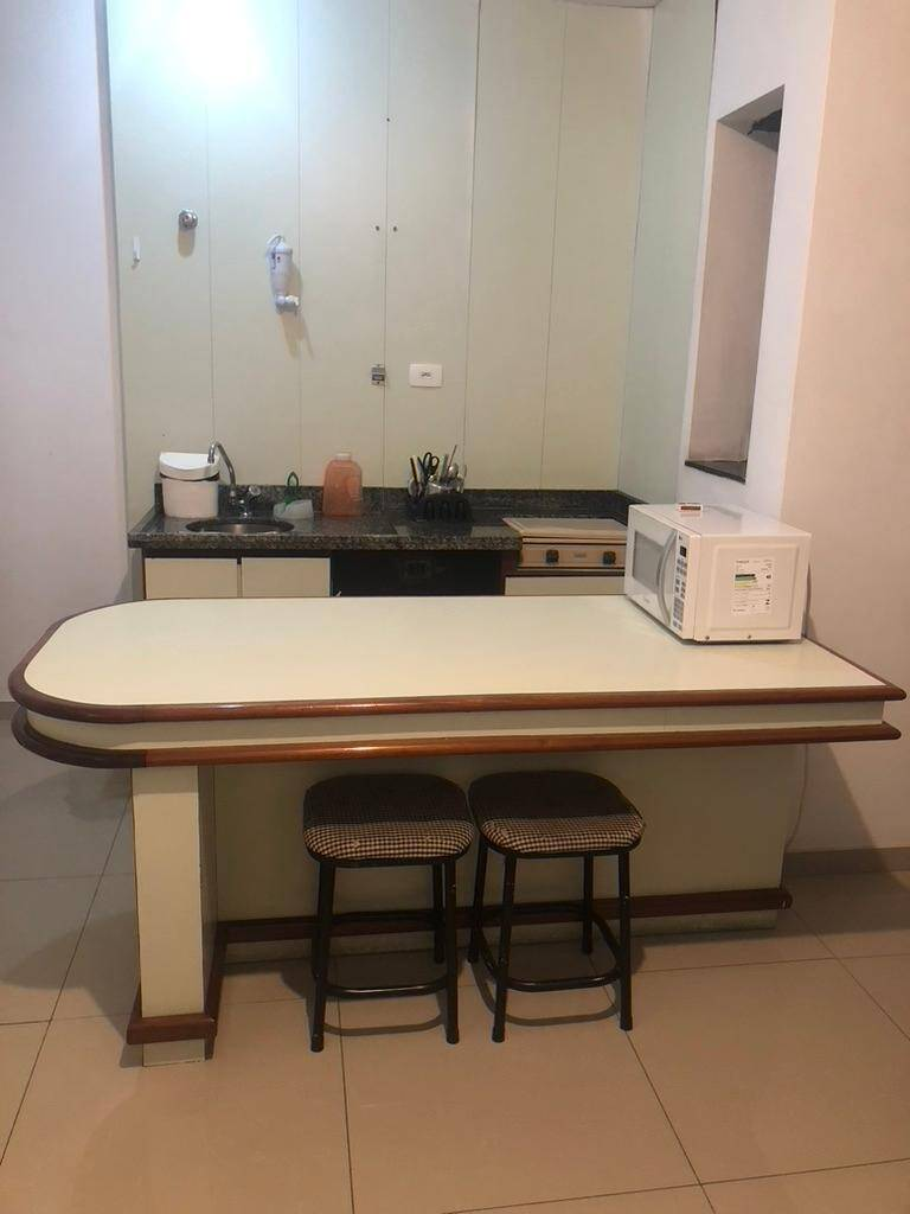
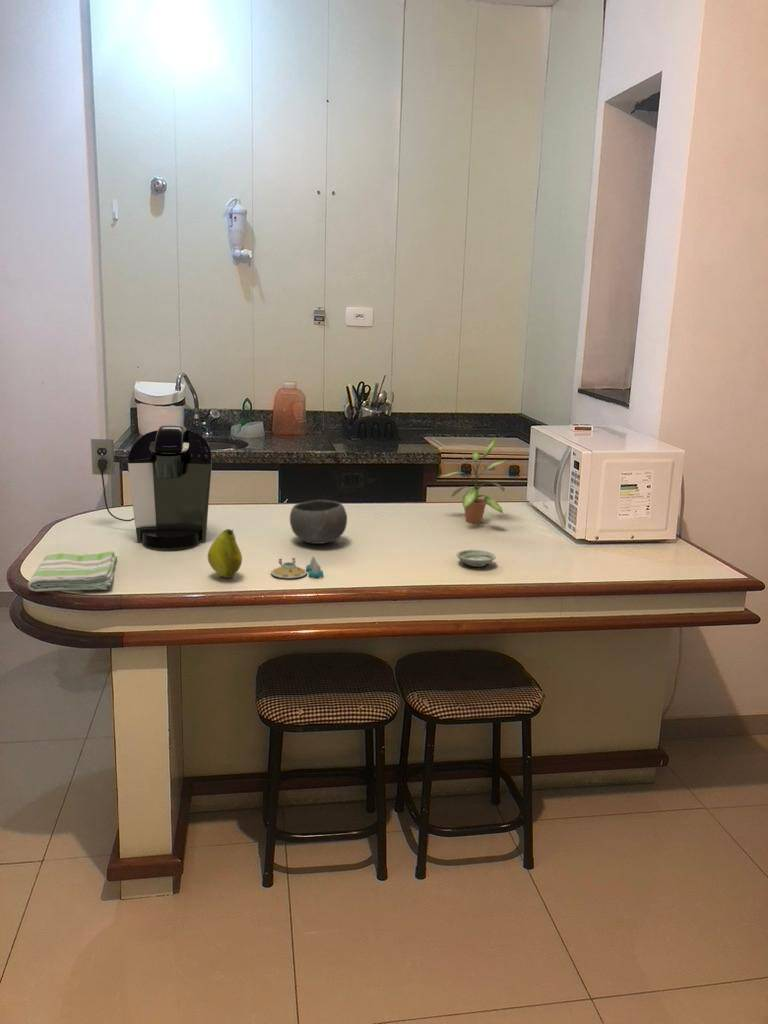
+ salt and pepper shaker set [270,556,324,579]
+ bowl [289,499,348,545]
+ fruit [207,528,243,579]
+ coffee maker [90,424,213,550]
+ potted plant [438,436,507,525]
+ dish towel [27,551,118,592]
+ saucer [456,549,497,568]
